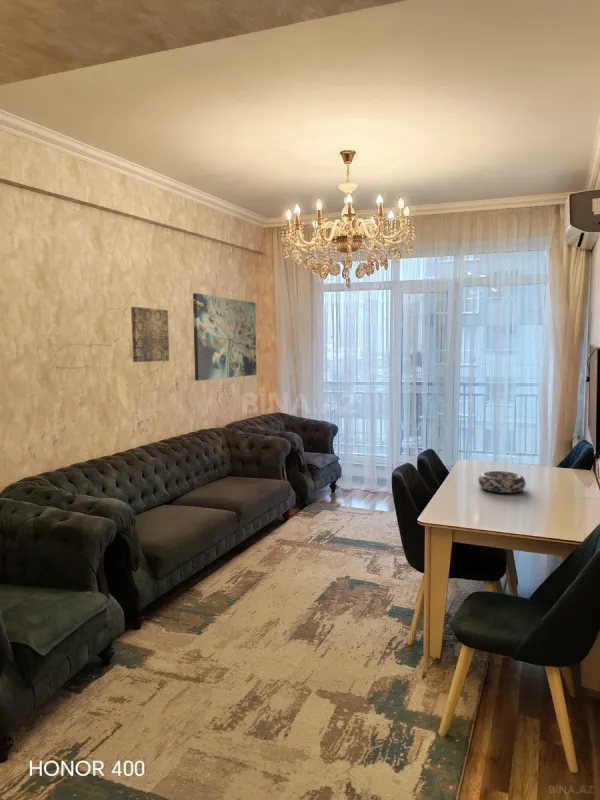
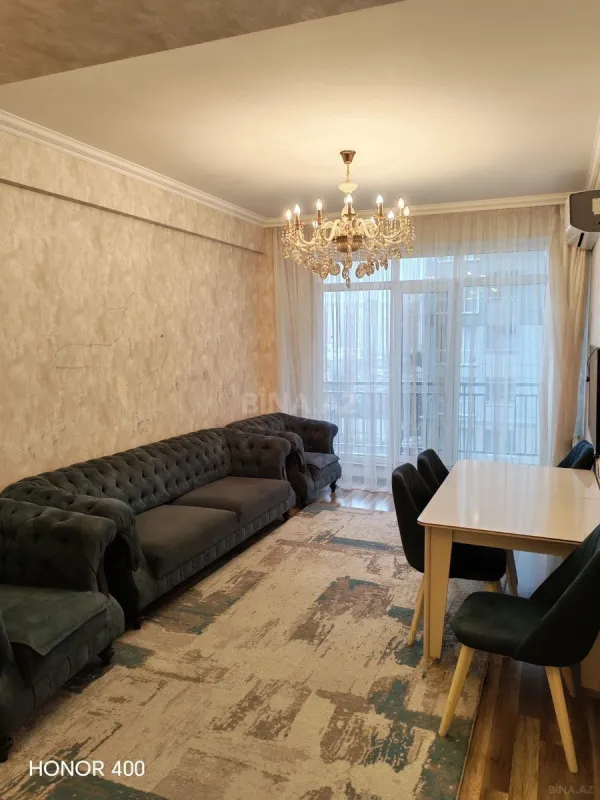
- wall art [130,306,170,363]
- decorative bowl [477,470,527,494]
- wall art [192,292,258,382]
